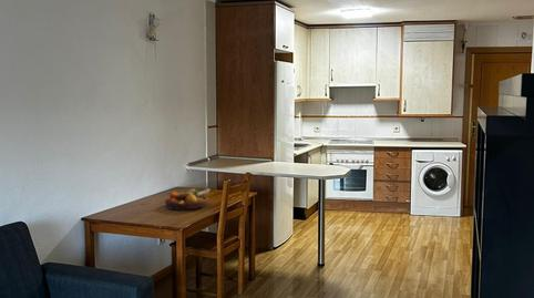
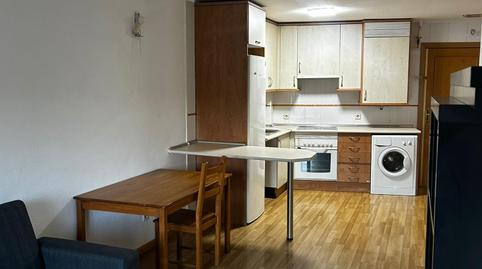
- fruit bowl [164,188,212,212]
